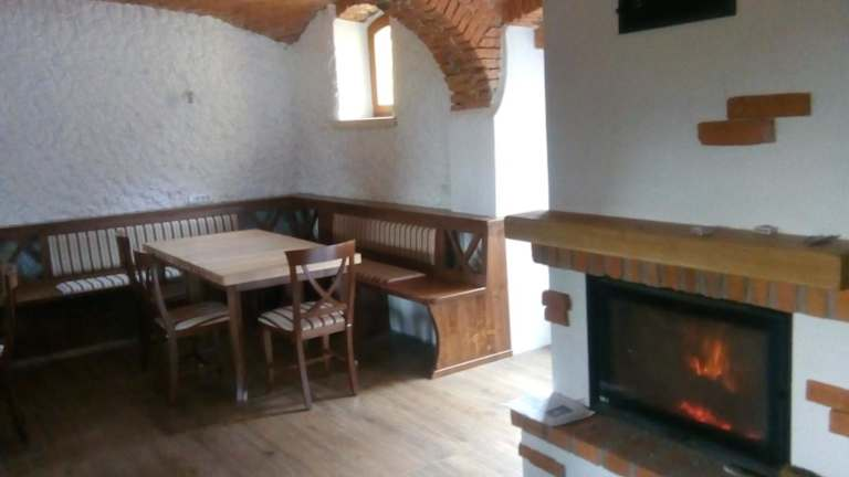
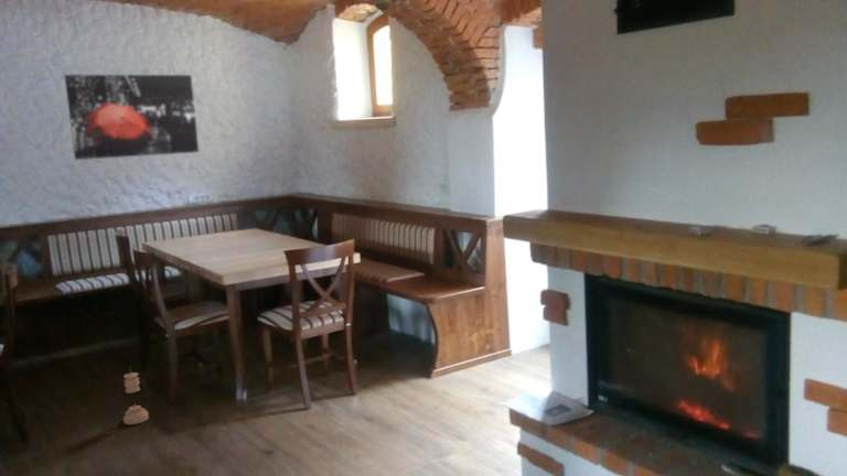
+ wall art [63,74,200,161]
+ lantern [117,365,152,425]
